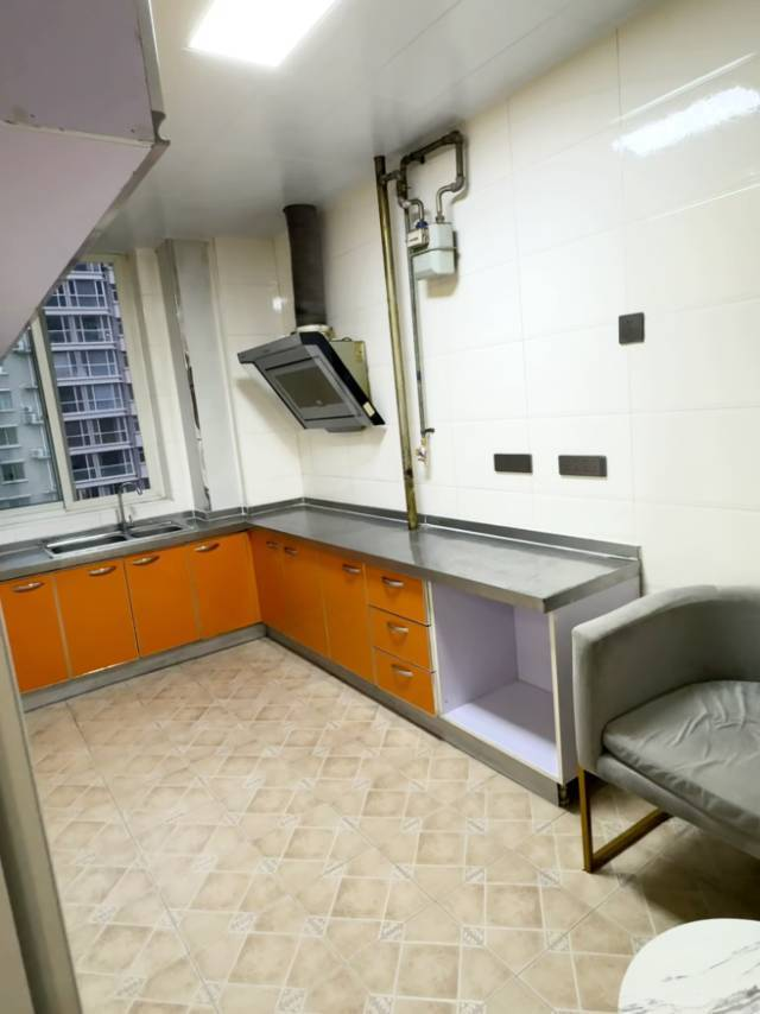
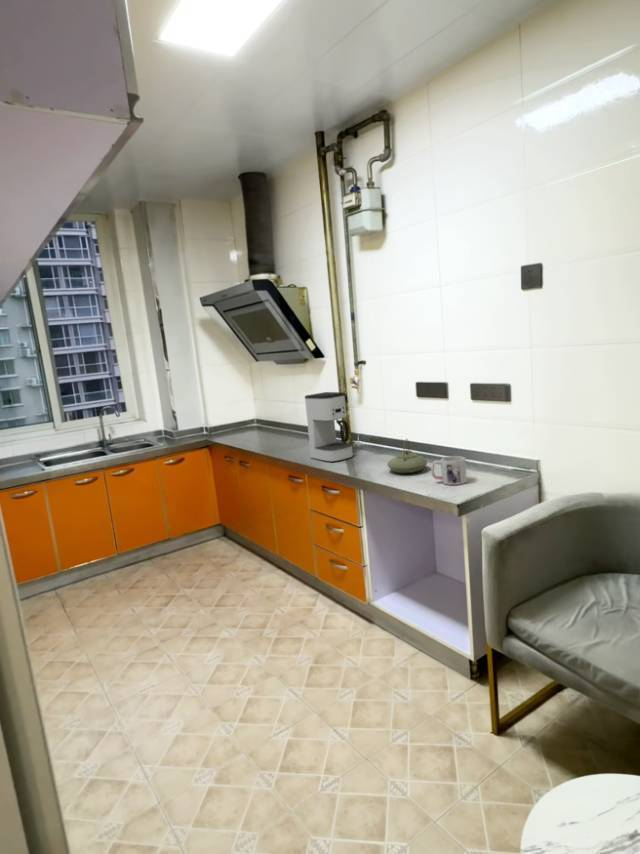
+ mug [431,455,468,486]
+ coffee maker [304,391,354,463]
+ teapot [386,438,429,474]
